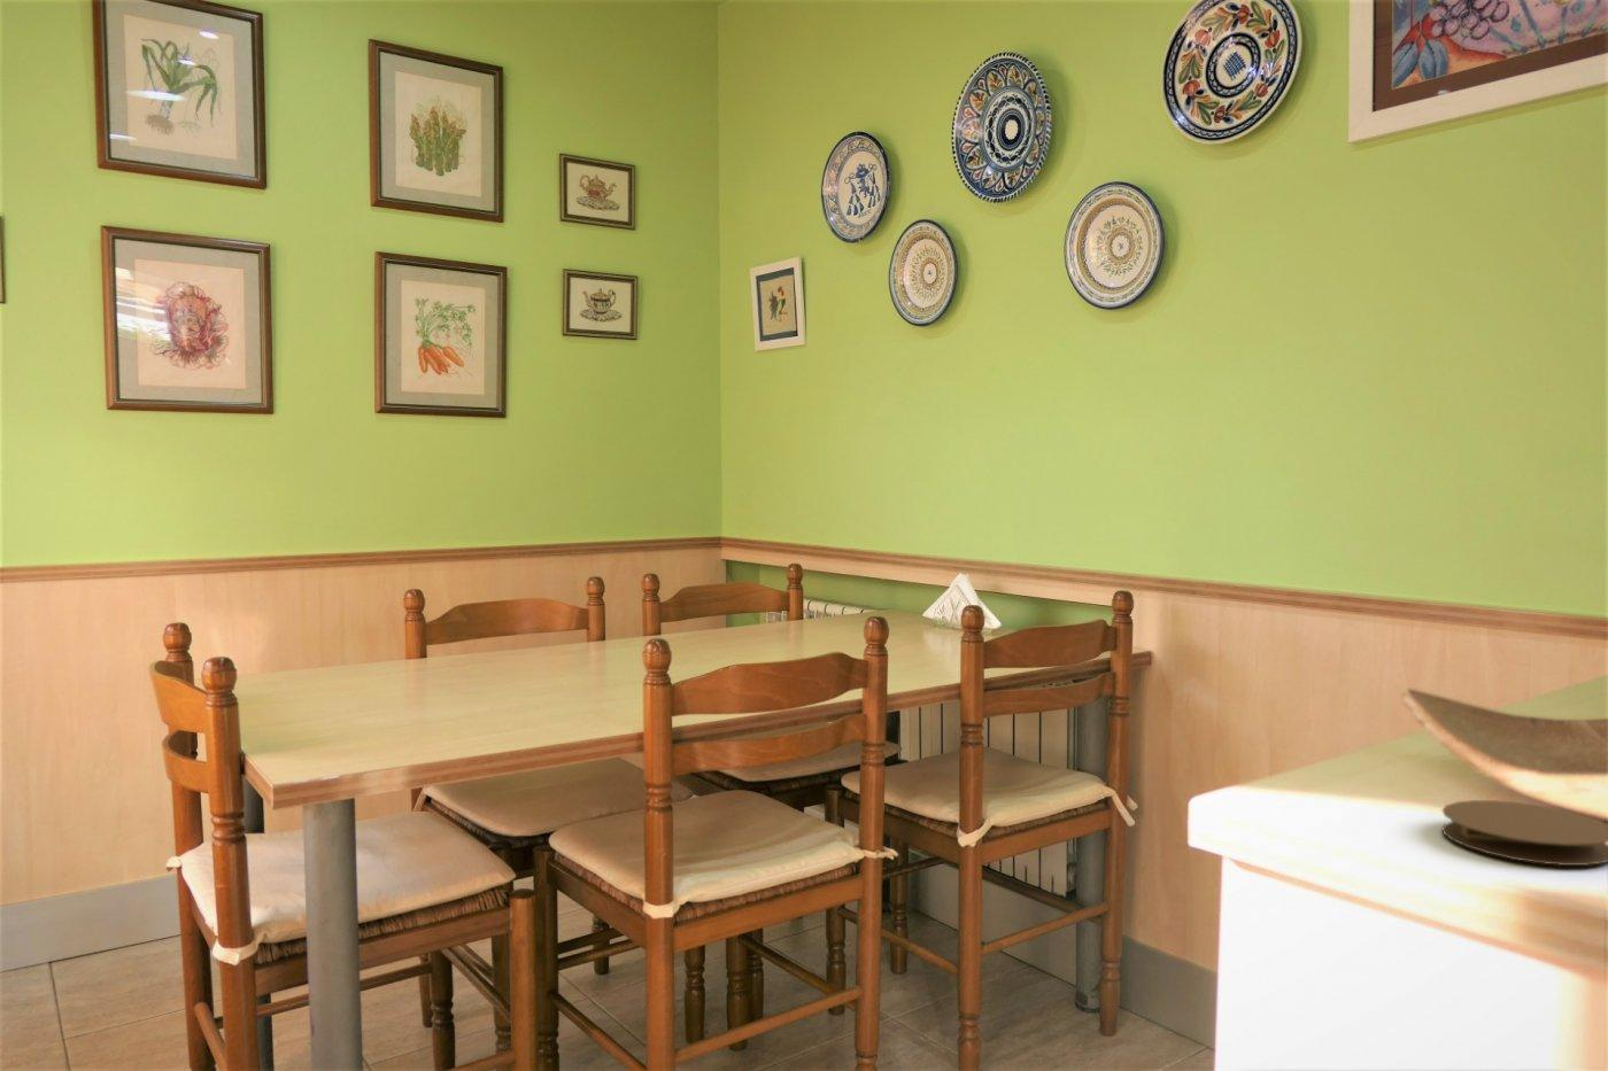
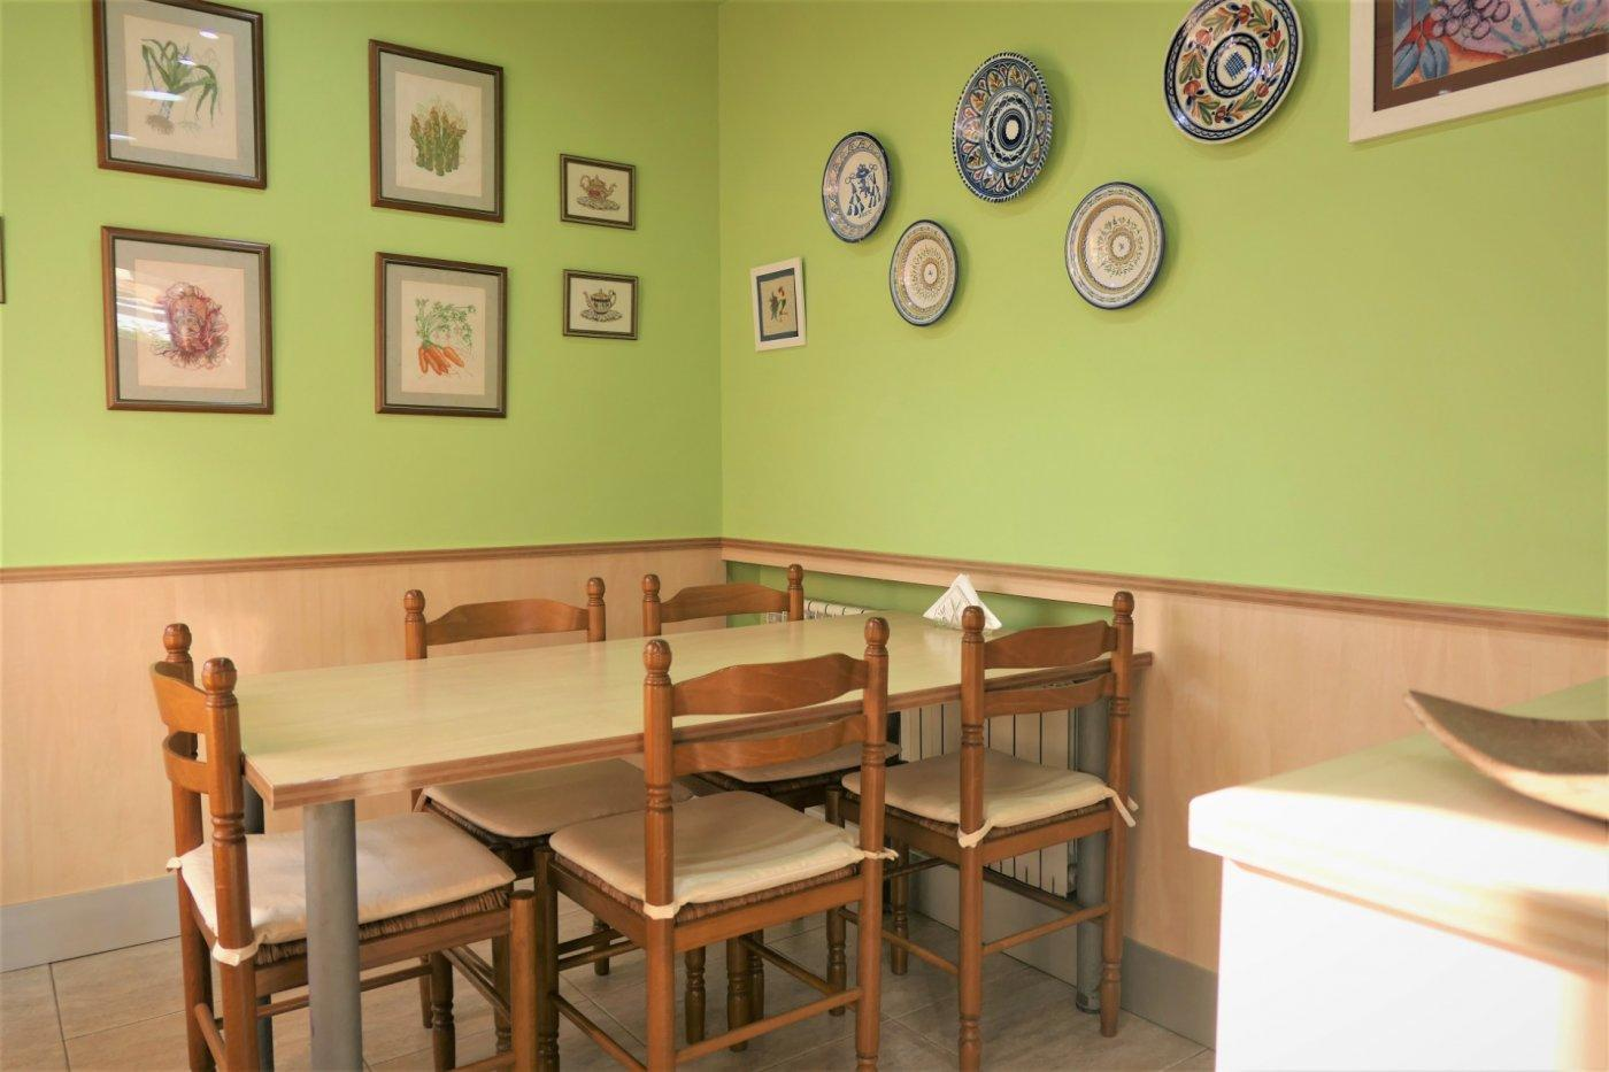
- coaster [1441,798,1608,867]
